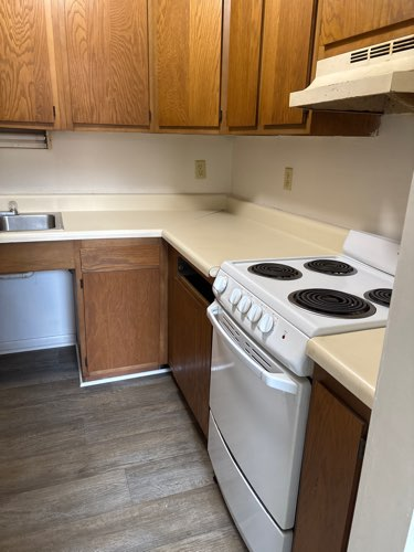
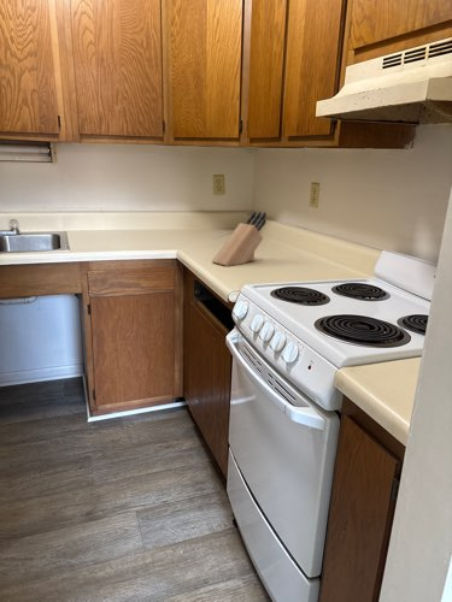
+ knife block [211,209,268,267]
